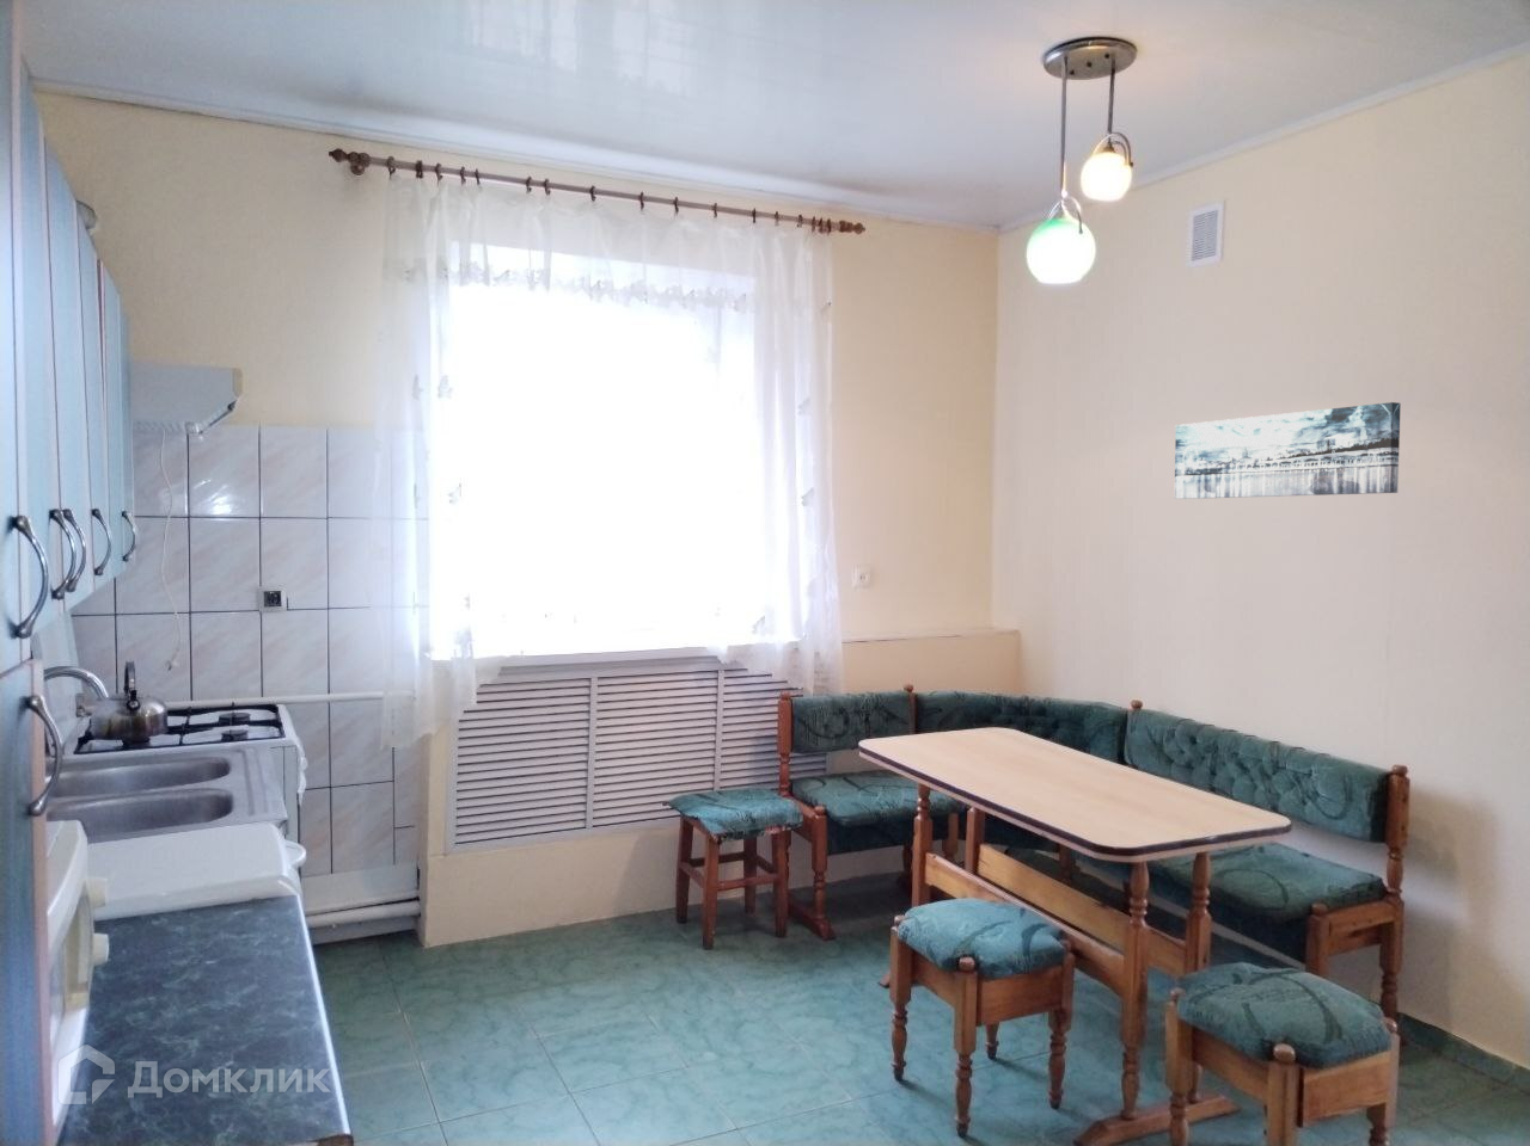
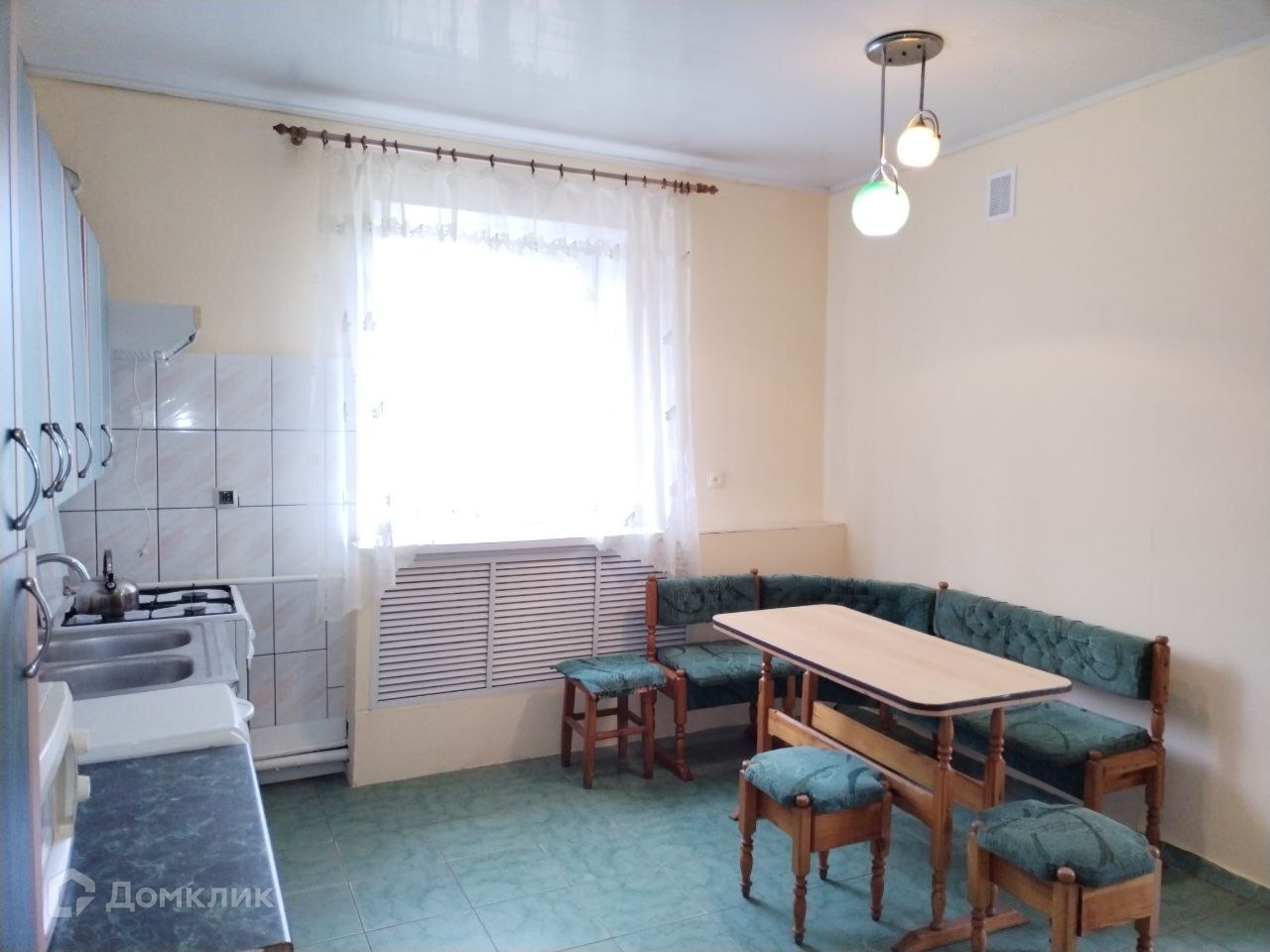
- wall art [1173,401,1402,501]
